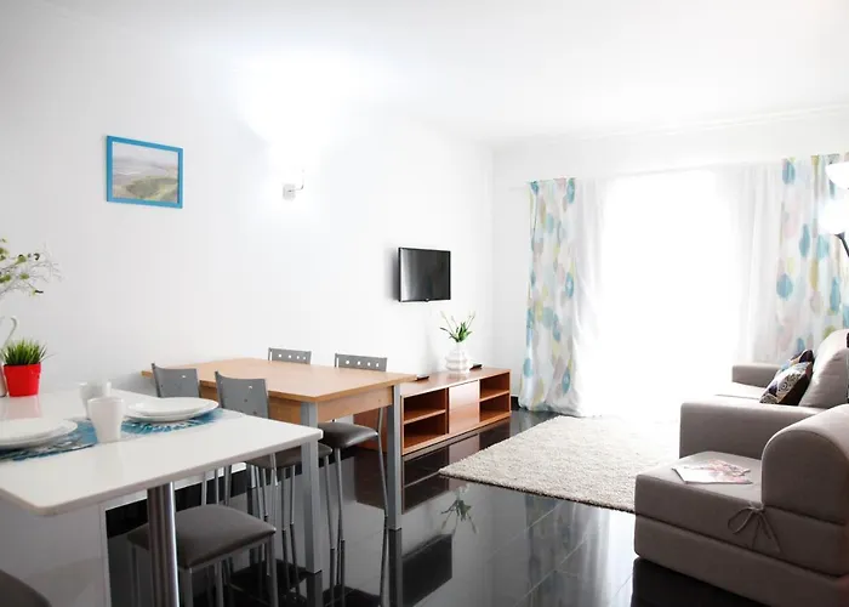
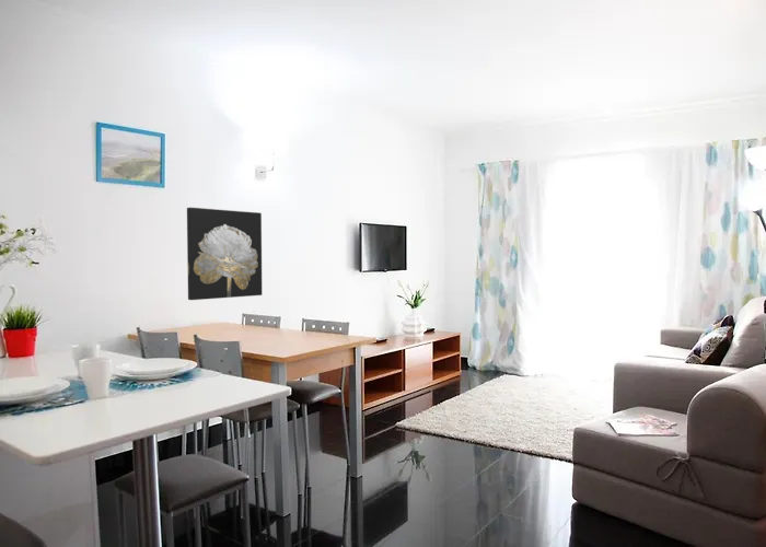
+ wall art [186,207,263,301]
